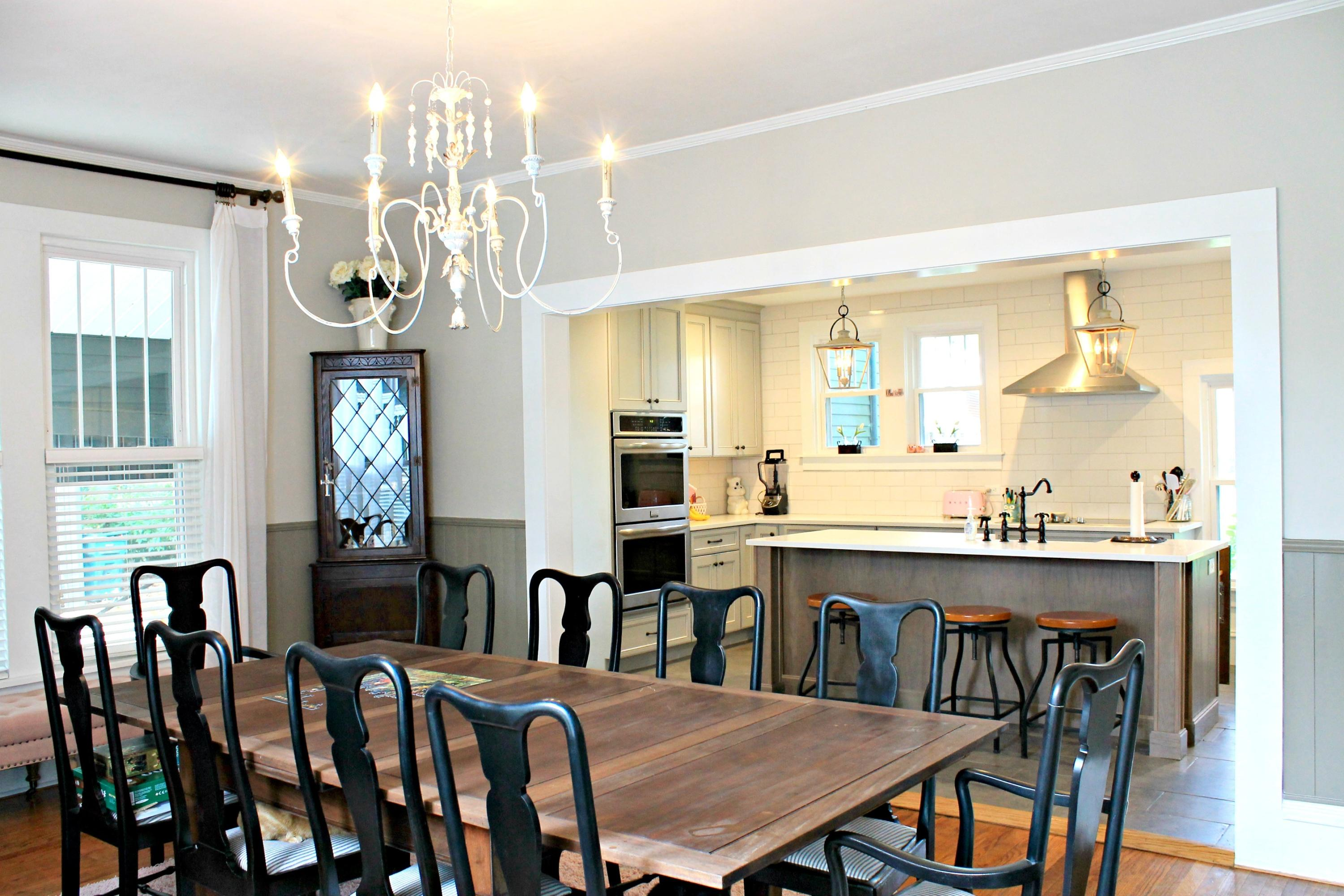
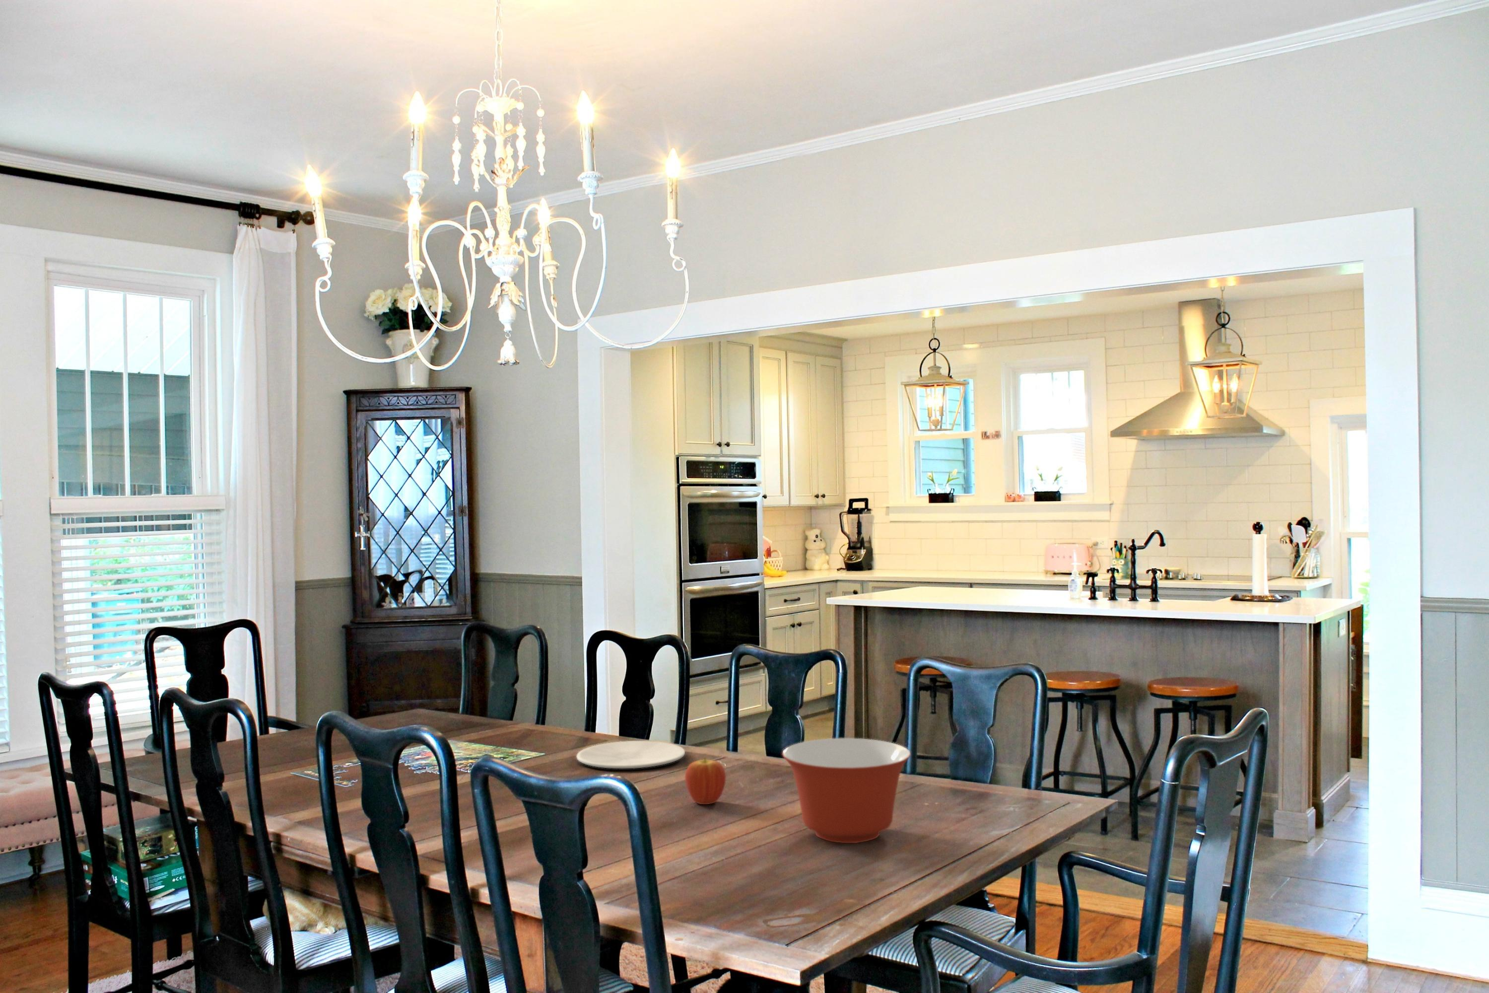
+ plate [576,740,686,769]
+ mixing bowl [782,738,912,843]
+ fruit [685,757,726,805]
